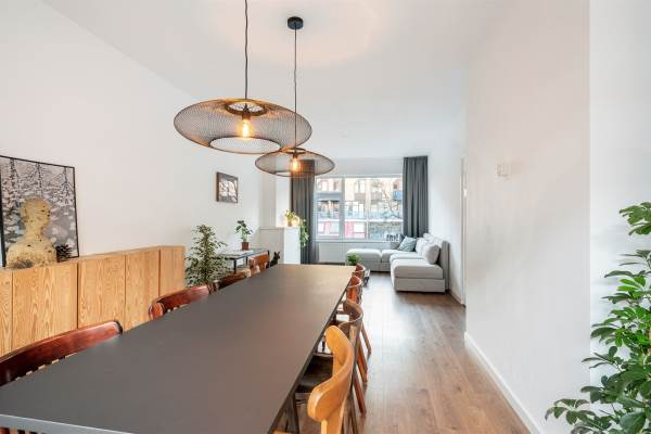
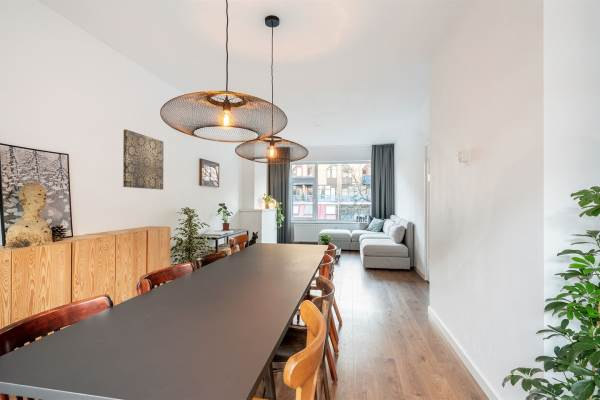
+ wall art [122,129,164,191]
